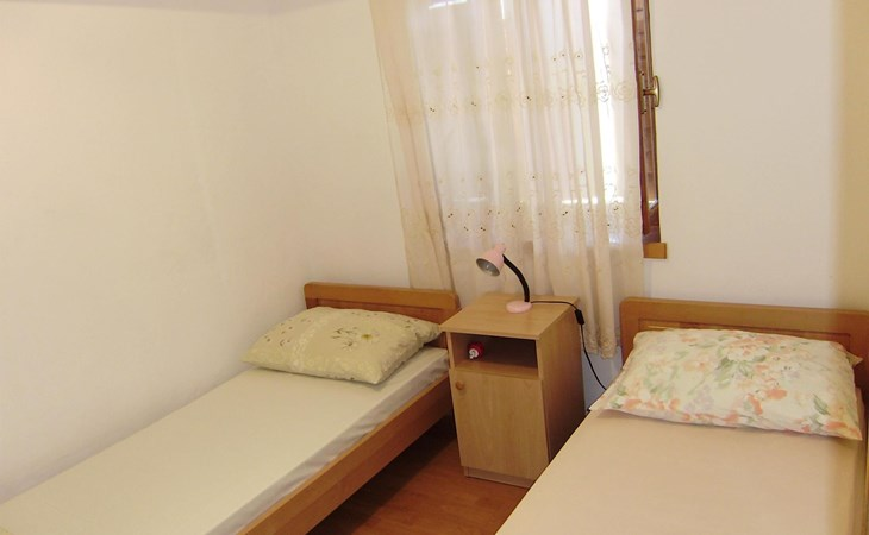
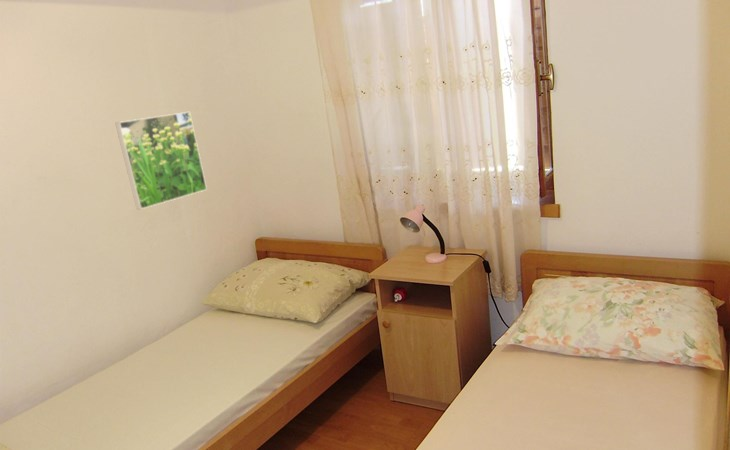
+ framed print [114,111,208,211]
